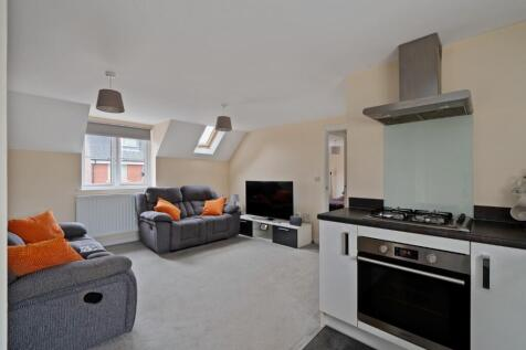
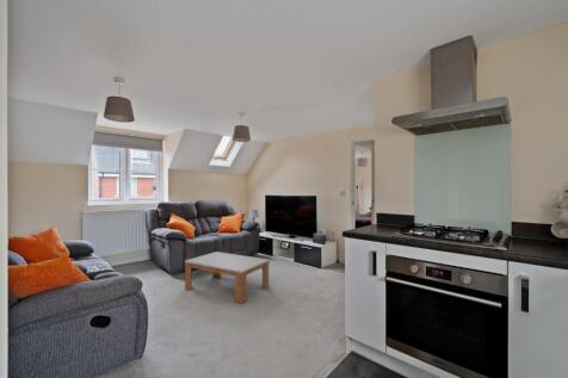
+ coffee table [184,250,271,305]
